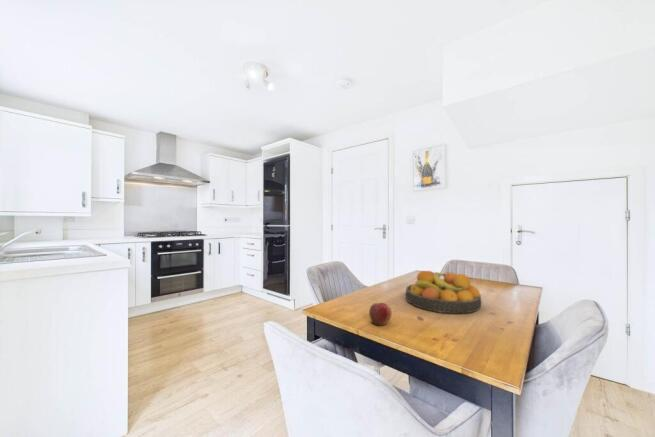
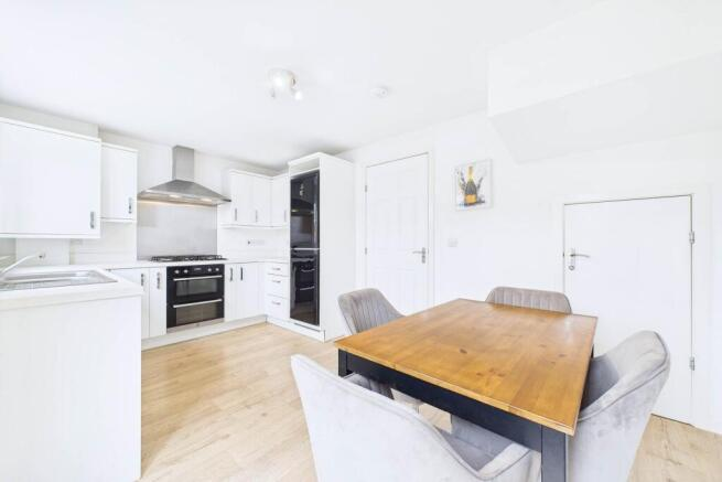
- fruit bowl [404,270,482,315]
- apple [368,302,393,327]
